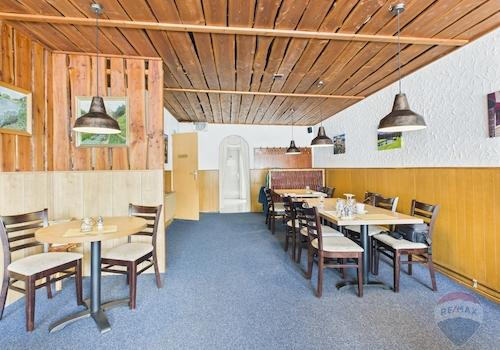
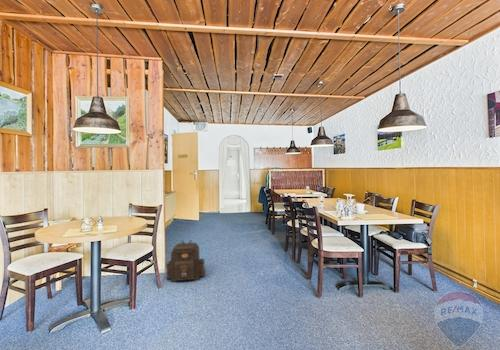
+ backpack [165,239,206,282]
